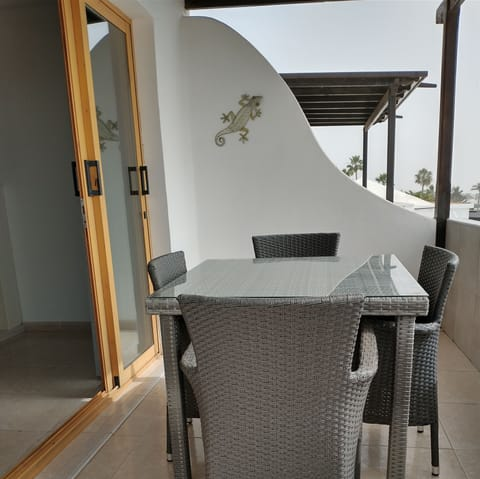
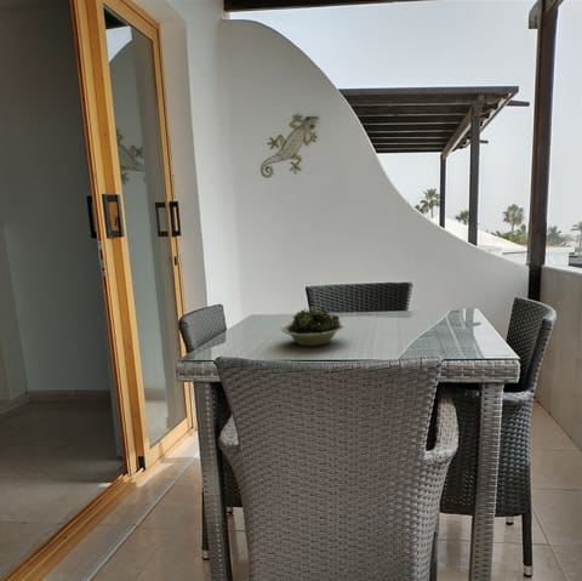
+ bowl [279,306,346,347]
